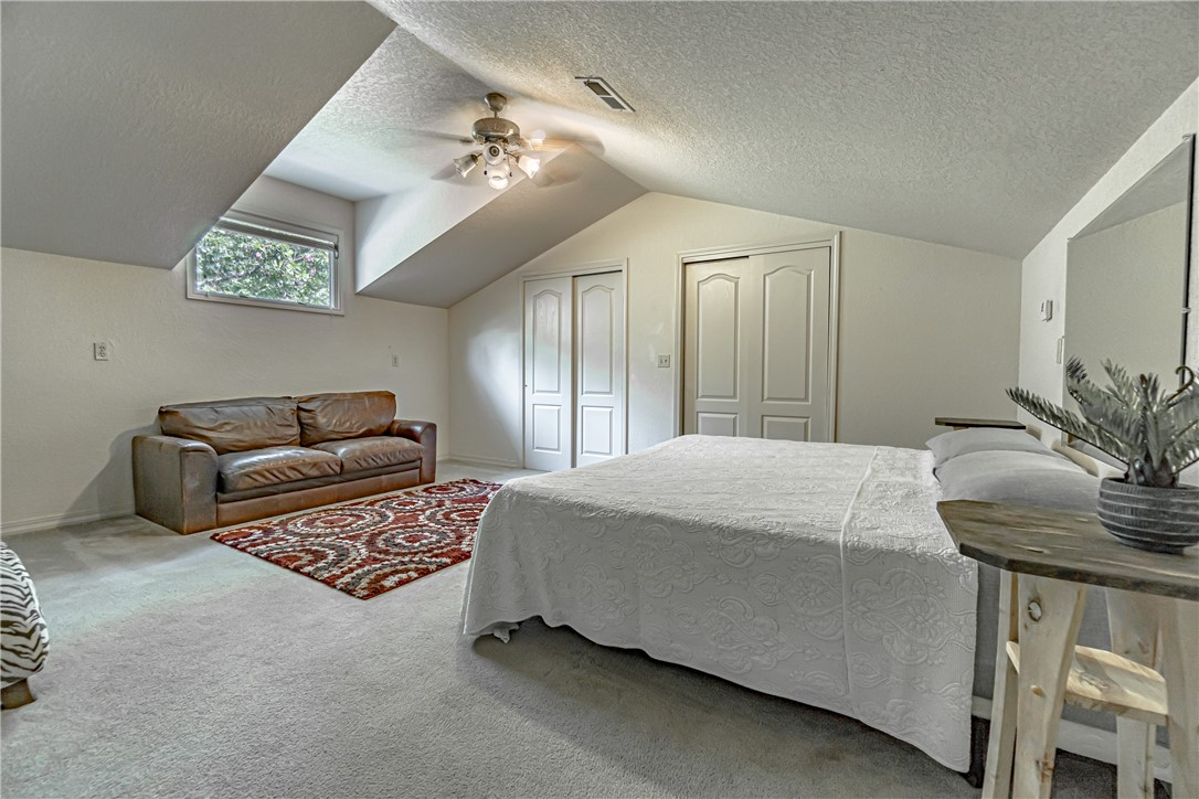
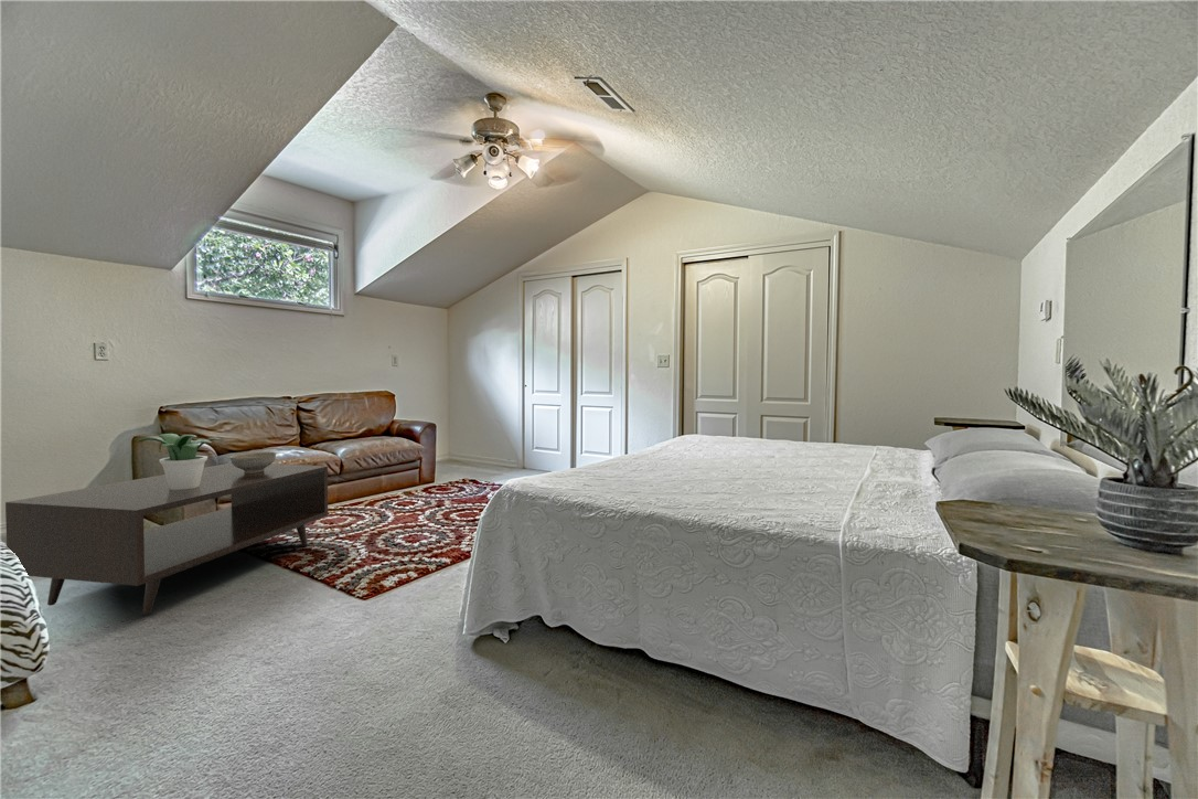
+ coffee table [4,462,329,616]
+ decorative bowl [228,450,278,473]
+ potted plant [135,433,223,490]
